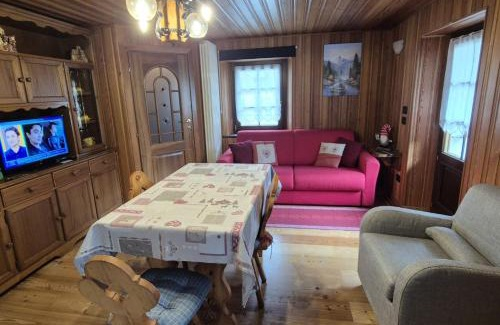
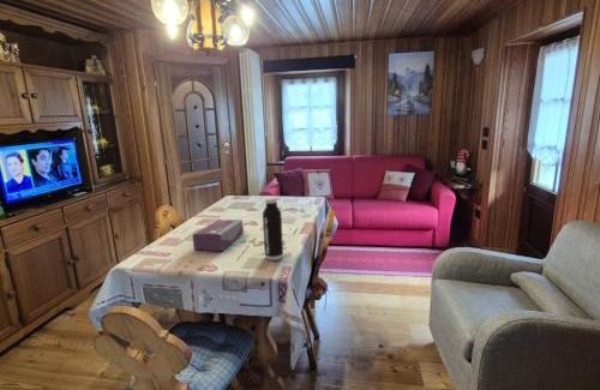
+ tissue box [191,218,245,252]
+ water bottle [262,197,284,262]
